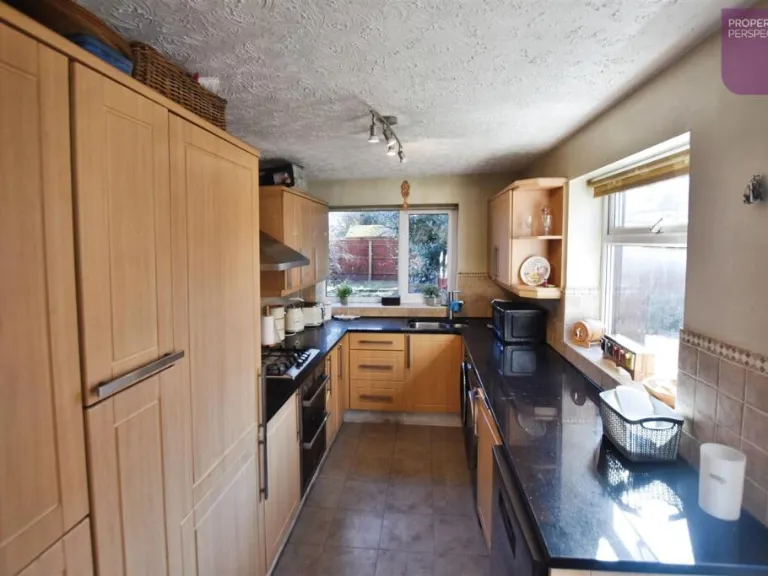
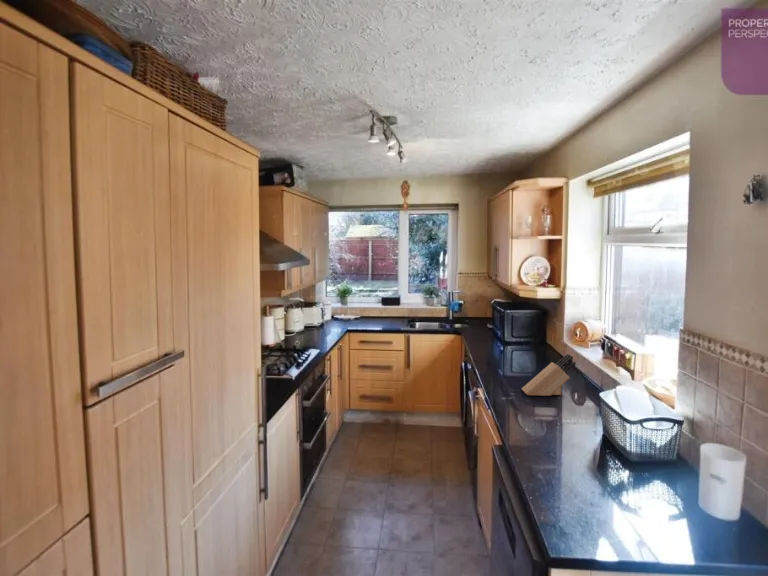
+ knife block [521,353,577,397]
